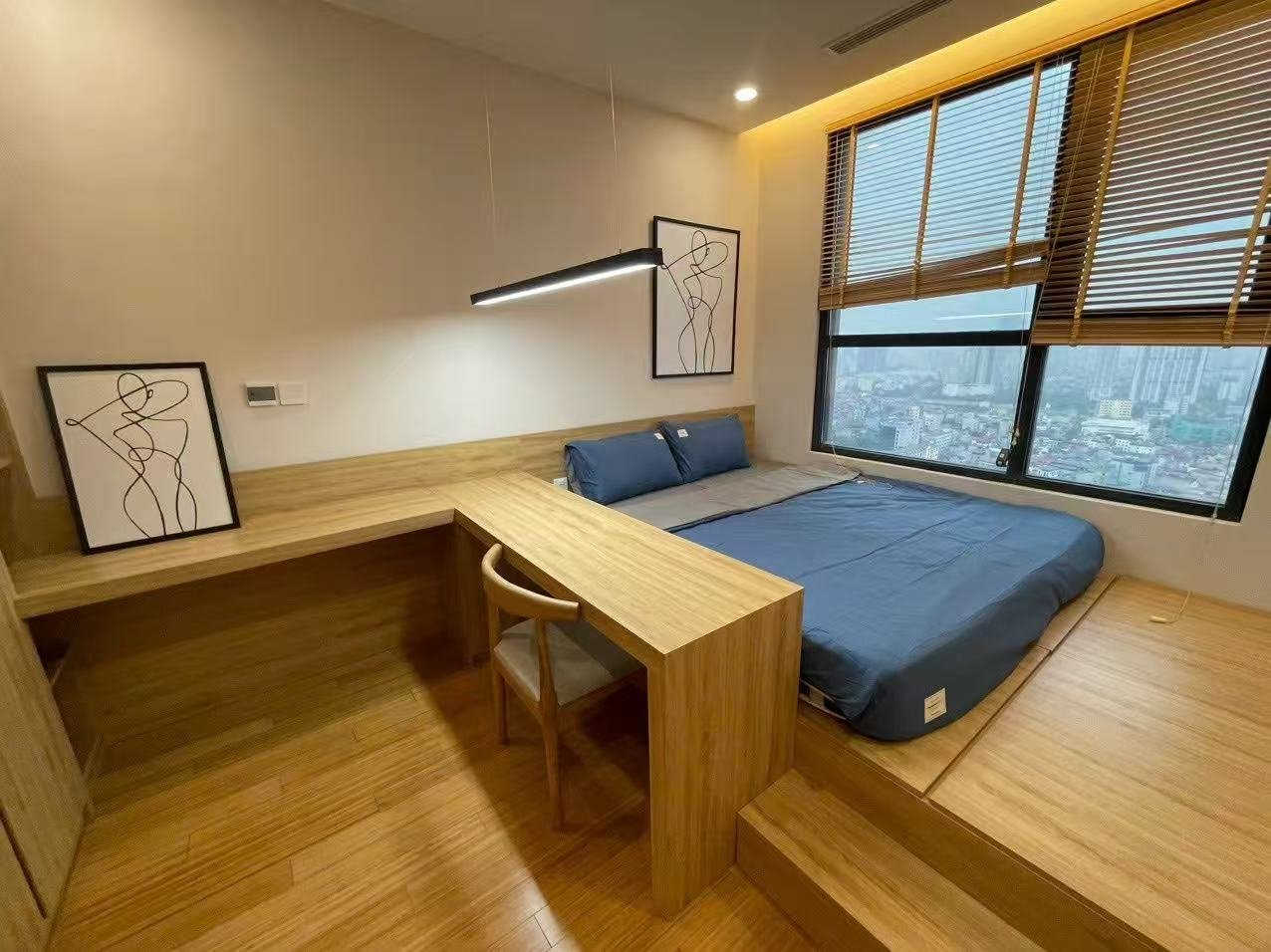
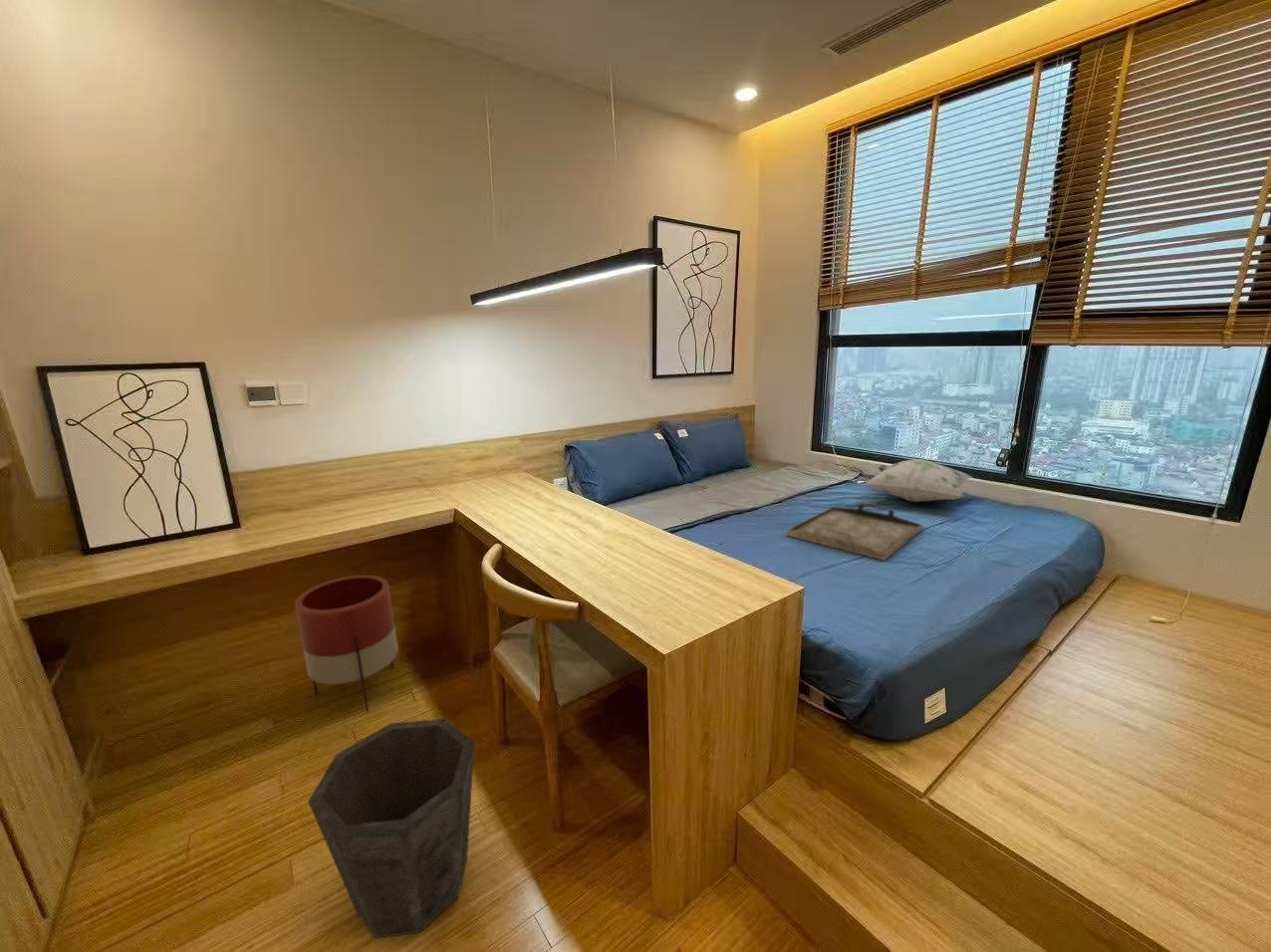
+ serving tray [786,502,923,562]
+ planter [294,575,399,713]
+ waste bin [307,718,475,939]
+ decorative pillow [865,458,973,503]
